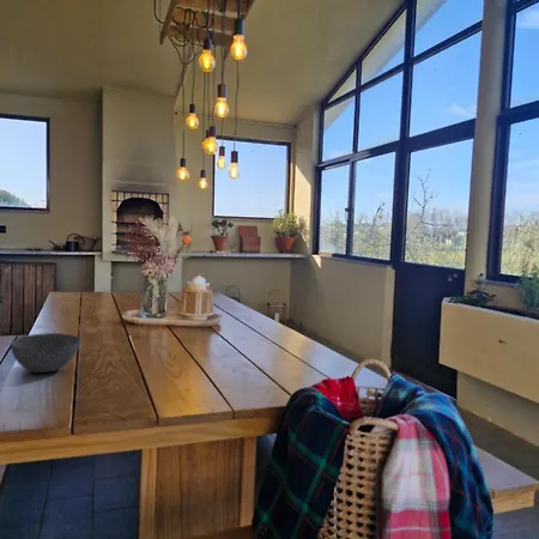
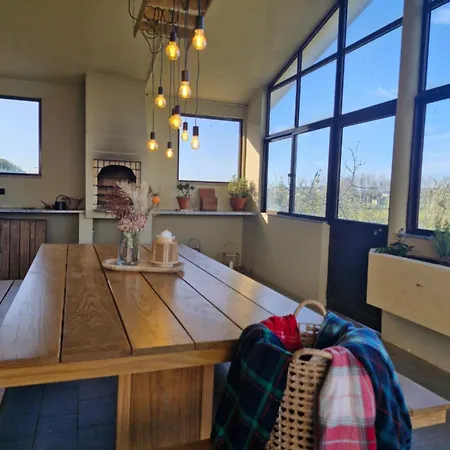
- bowl [10,332,83,374]
